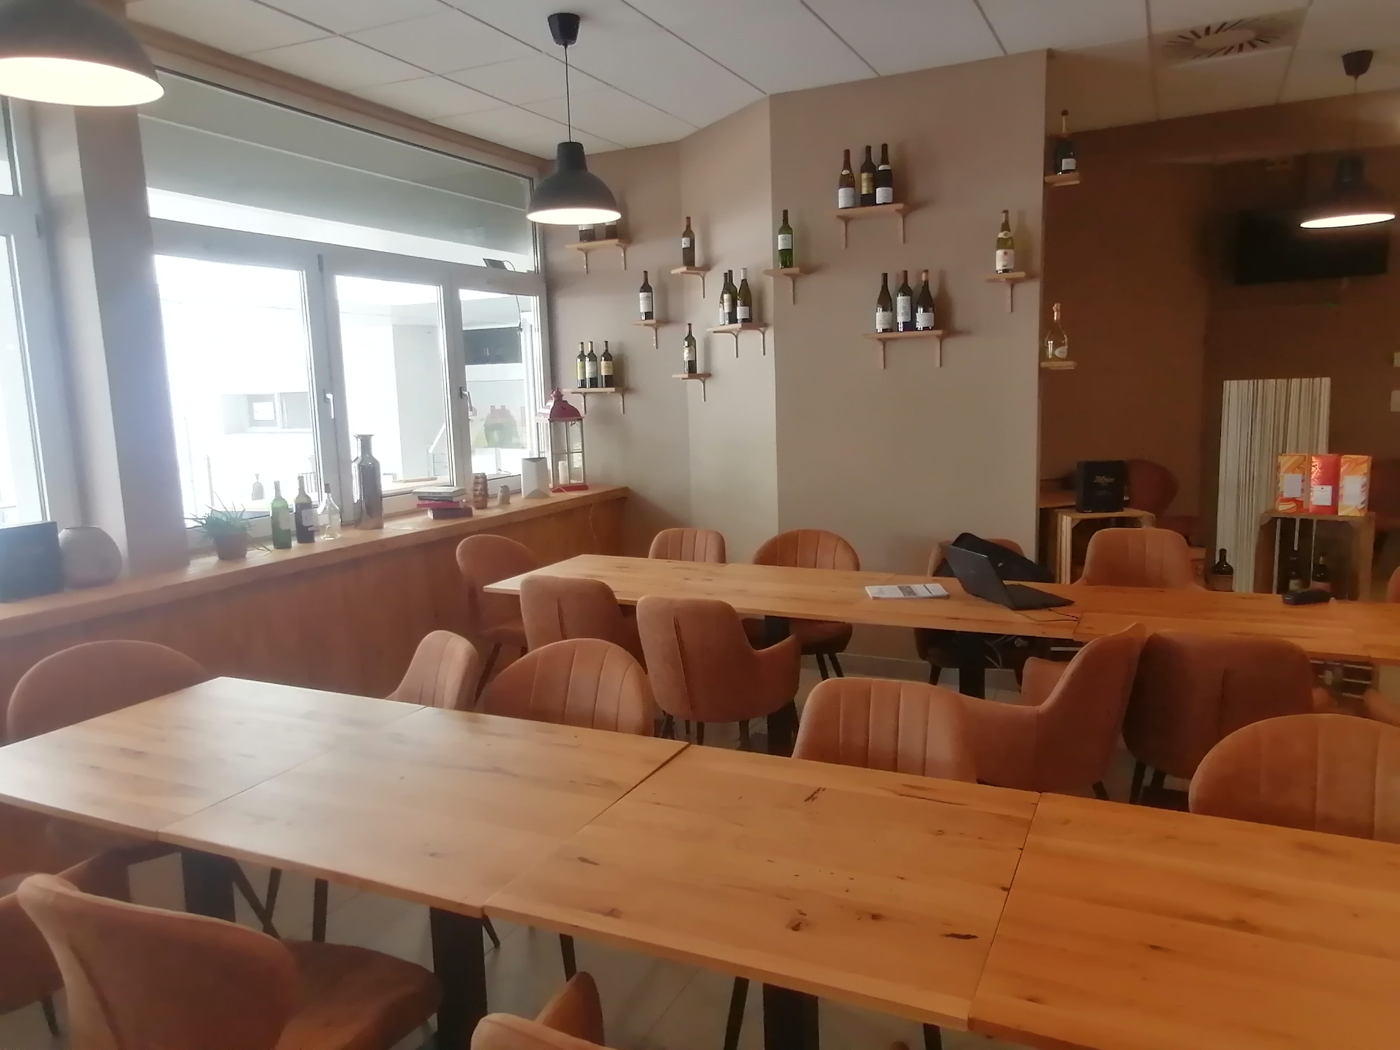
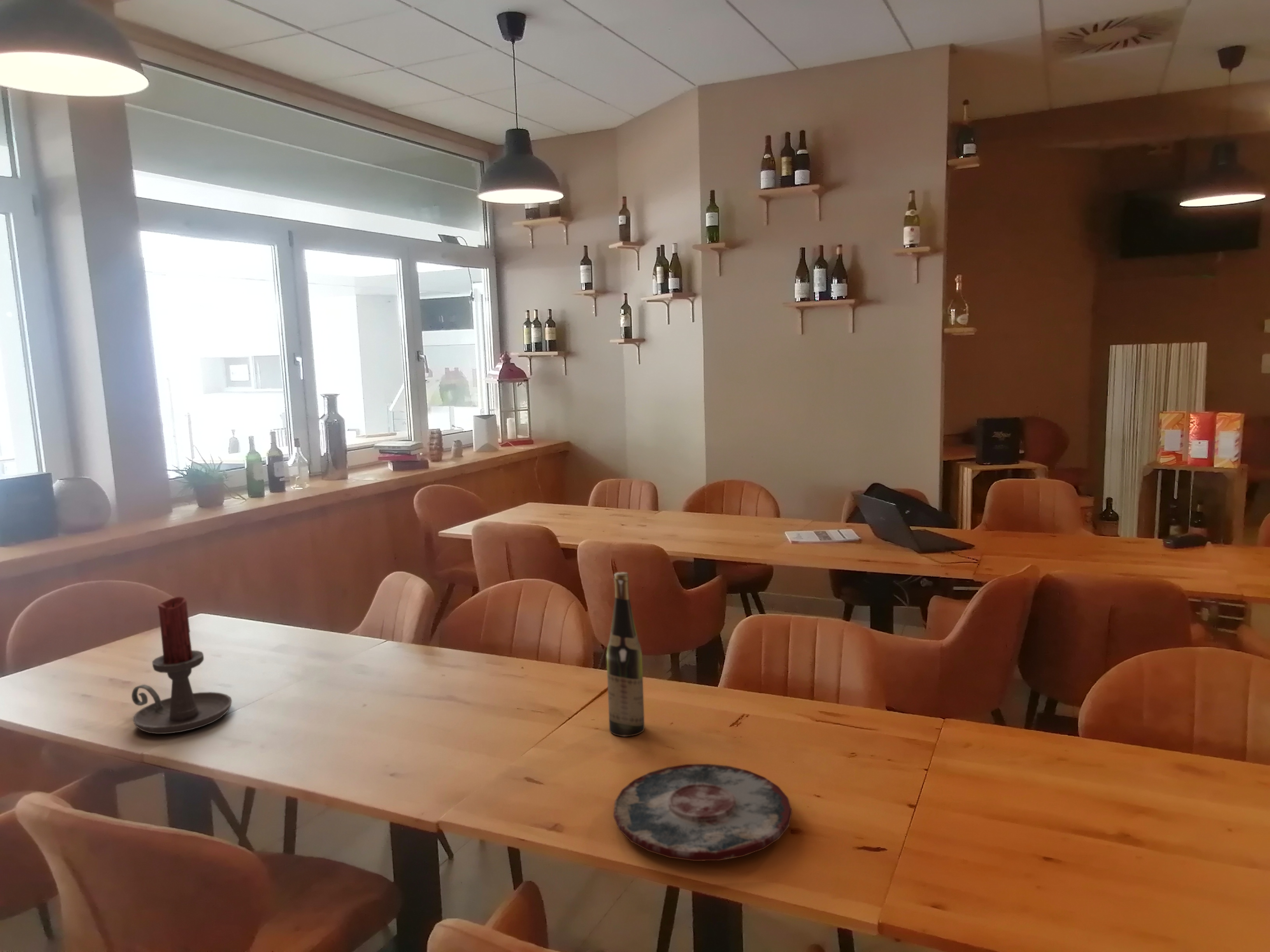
+ plate [613,763,792,861]
+ candle holder [131,596,232,734]
+ wine bottle [606,572,645,737]
